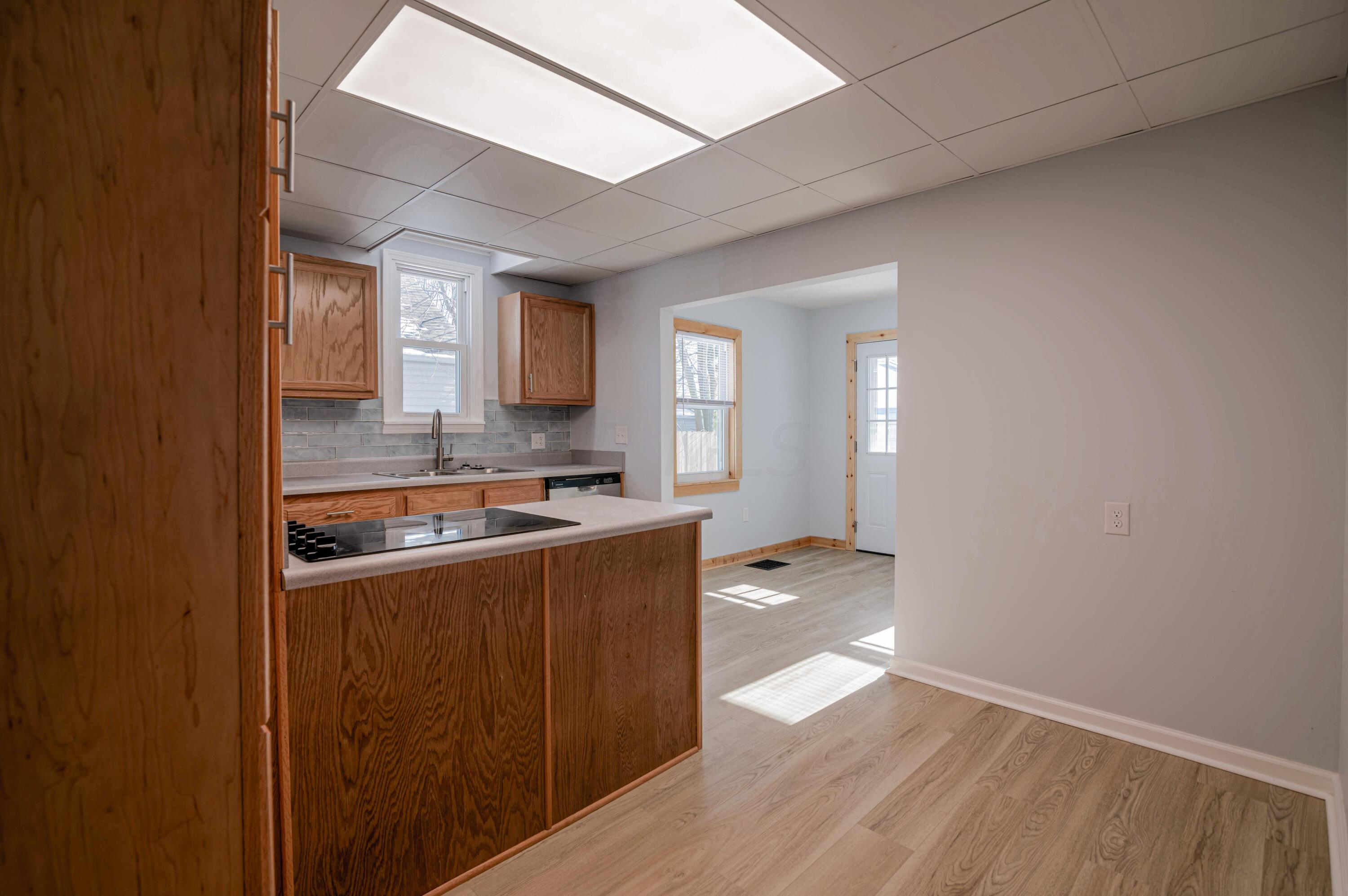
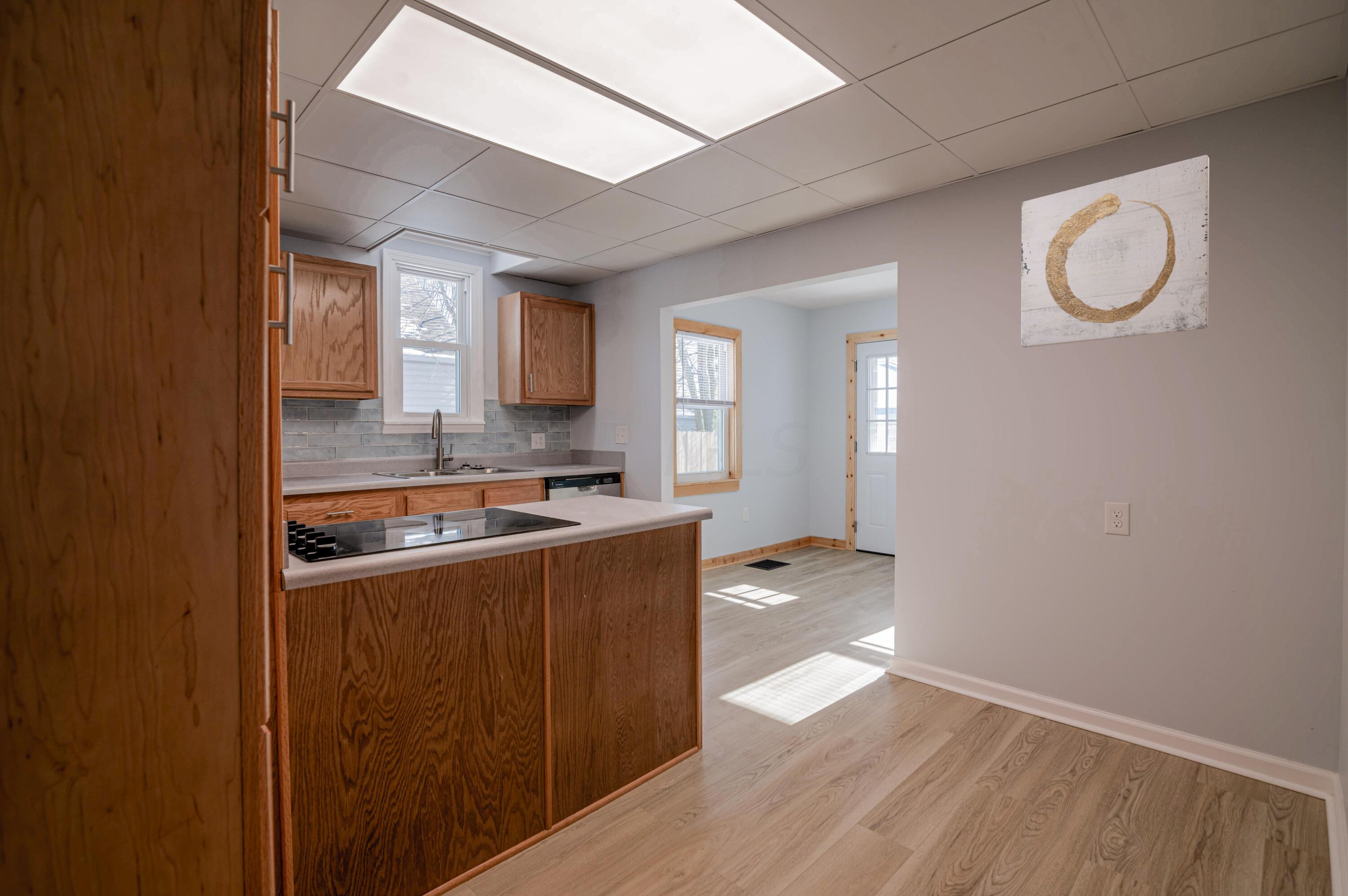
+ wall art [1021,154,1210,348]
